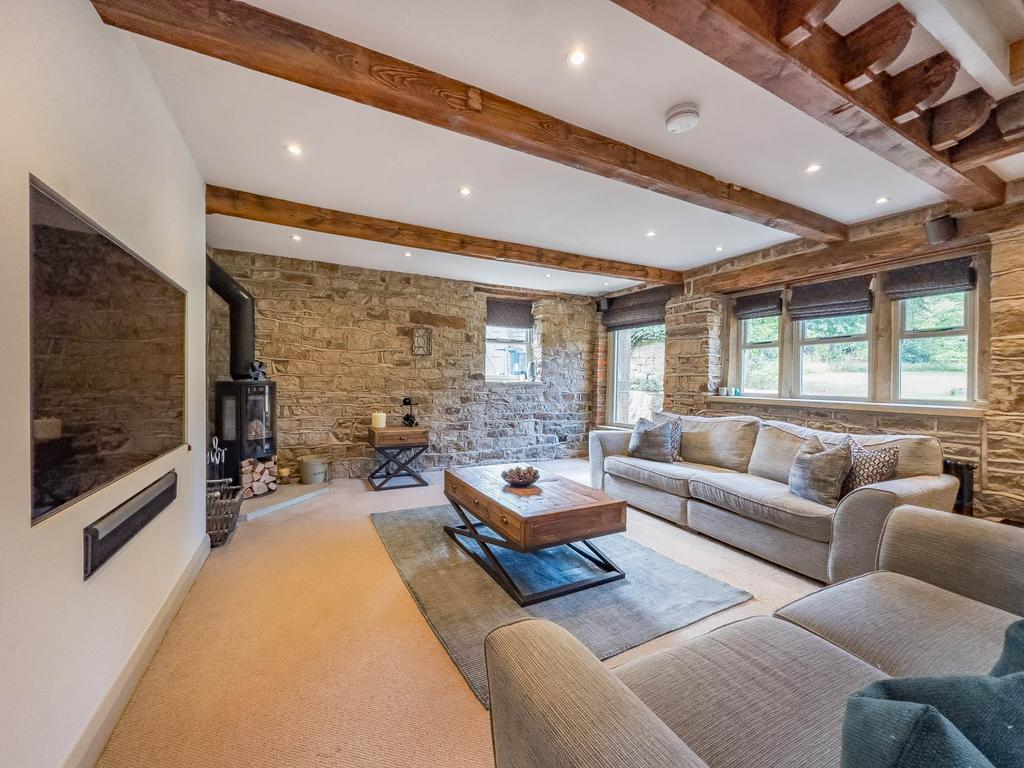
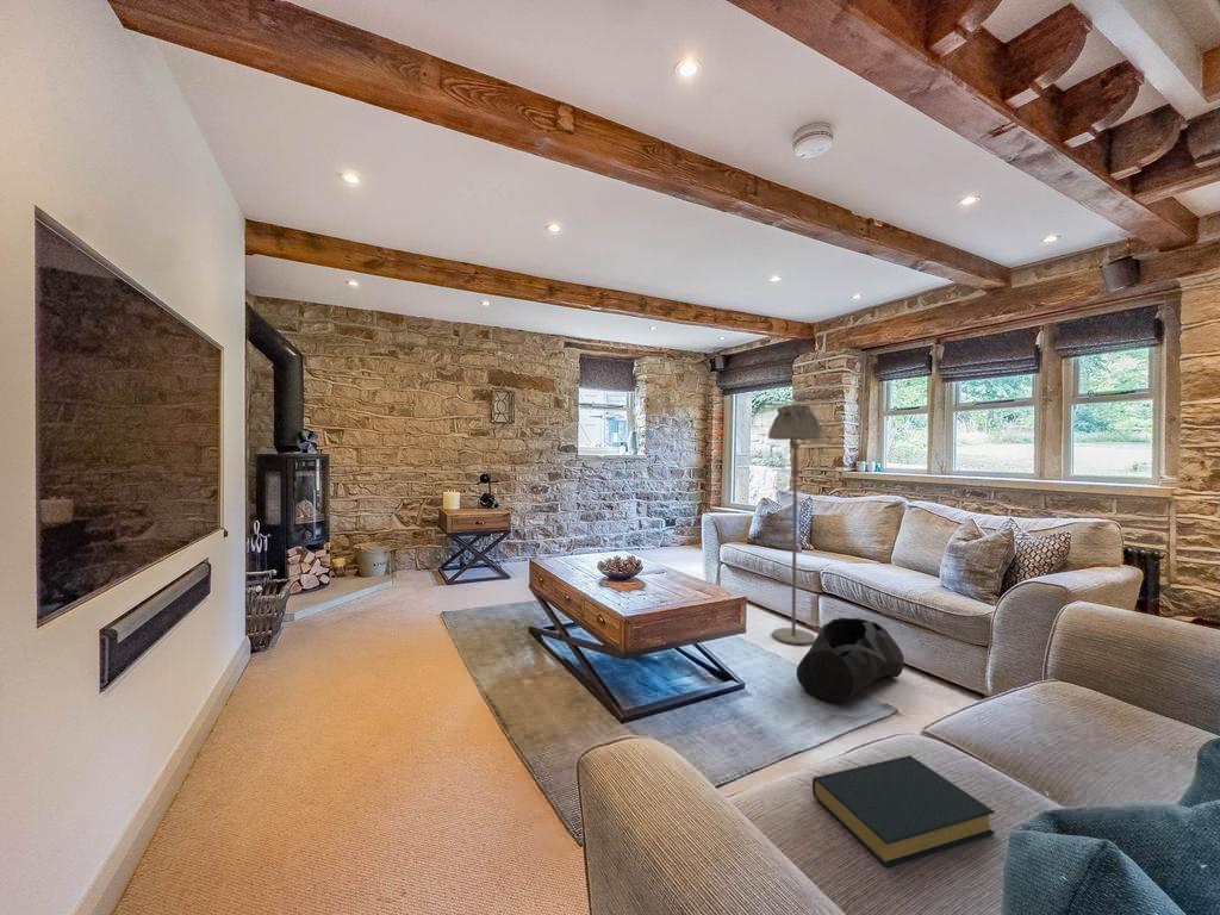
+ floor lamp [767,404,824,646]
+ bag [796,616,905,705]
+ hardback book [811,754,996,869]
